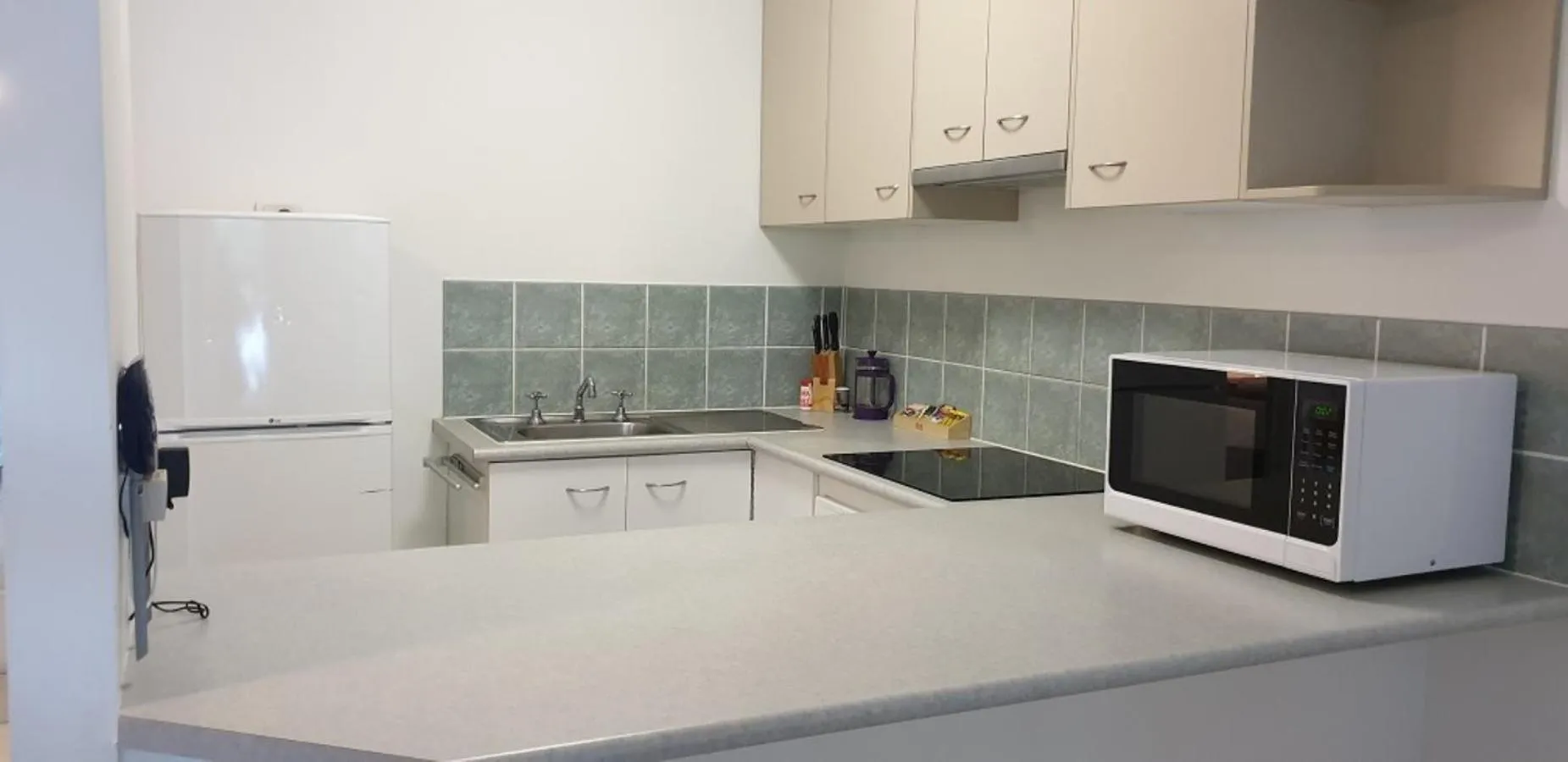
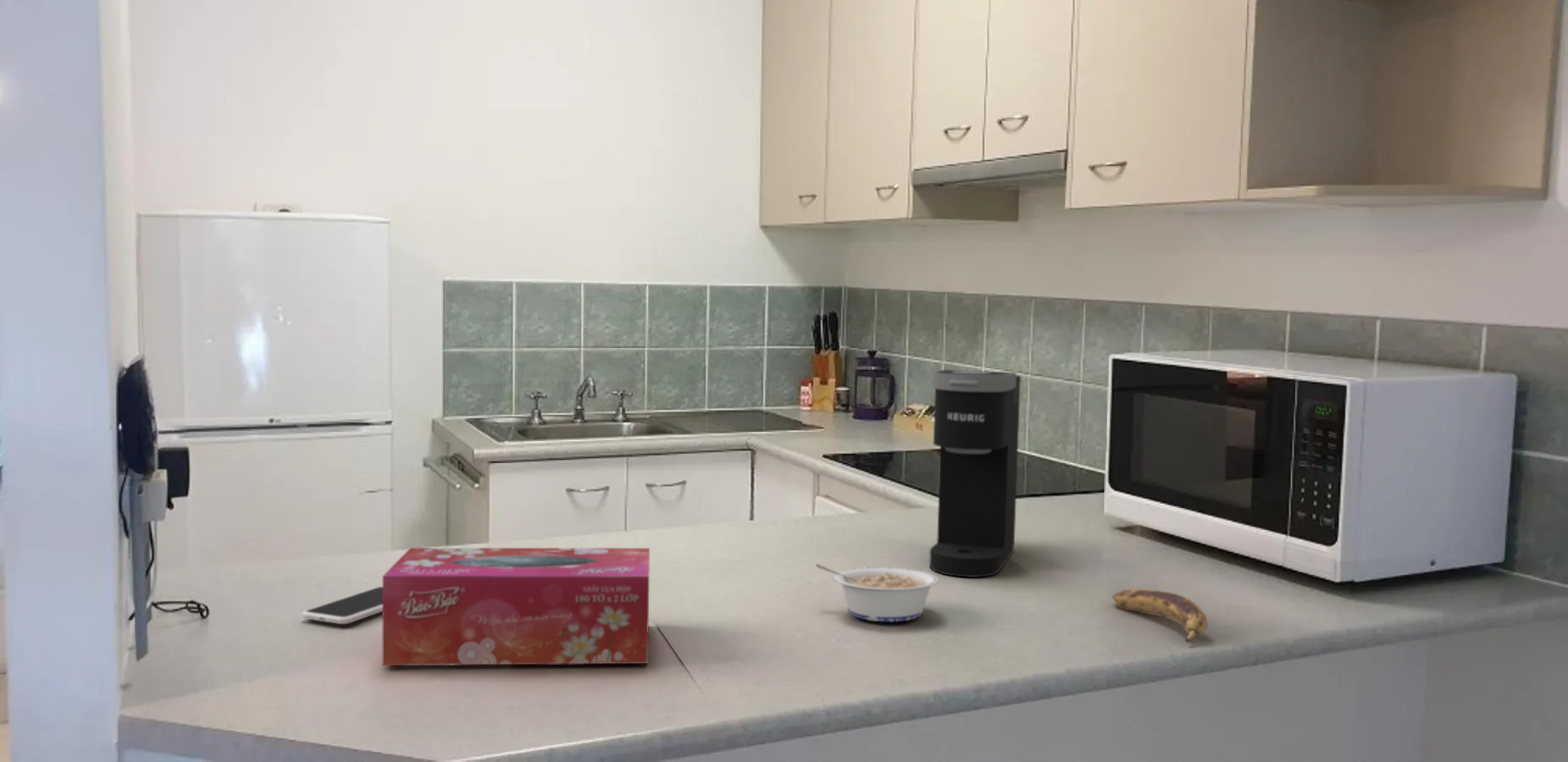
+ banana [1111,588,1208,643]
+ smartphone [302,586,383,625]
+ legume [815,563,939,622]
+ tissue box [382,547,651,666]
+ coffee maker [928,369,1022,578]
